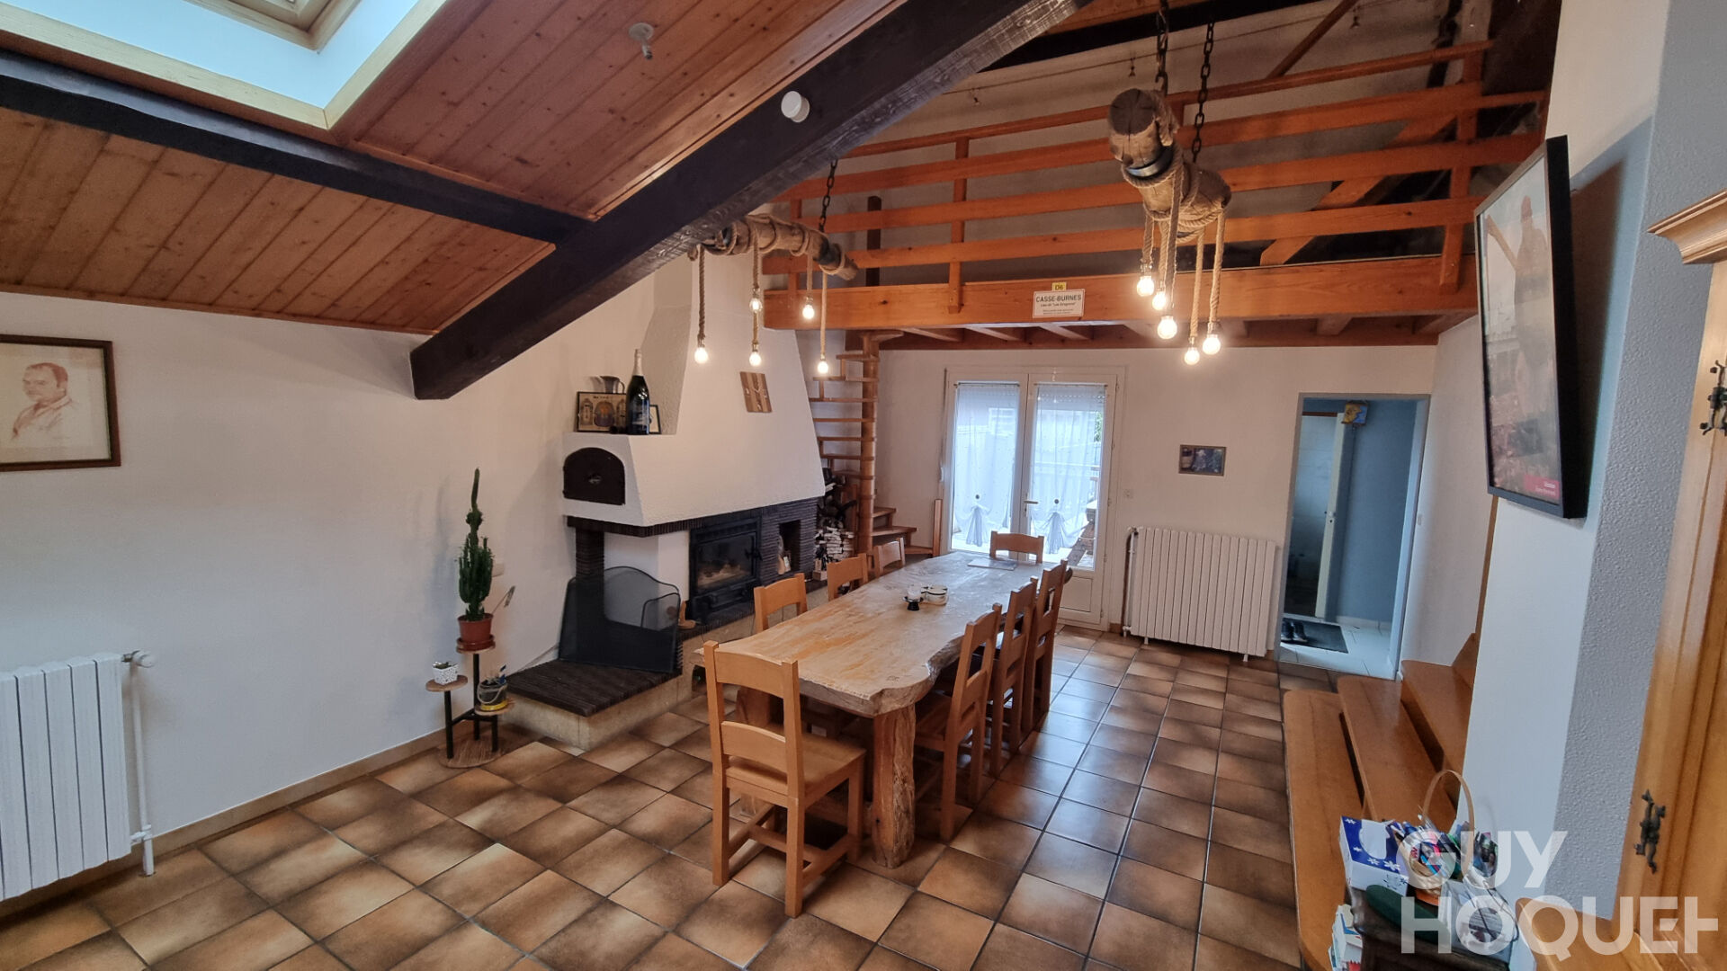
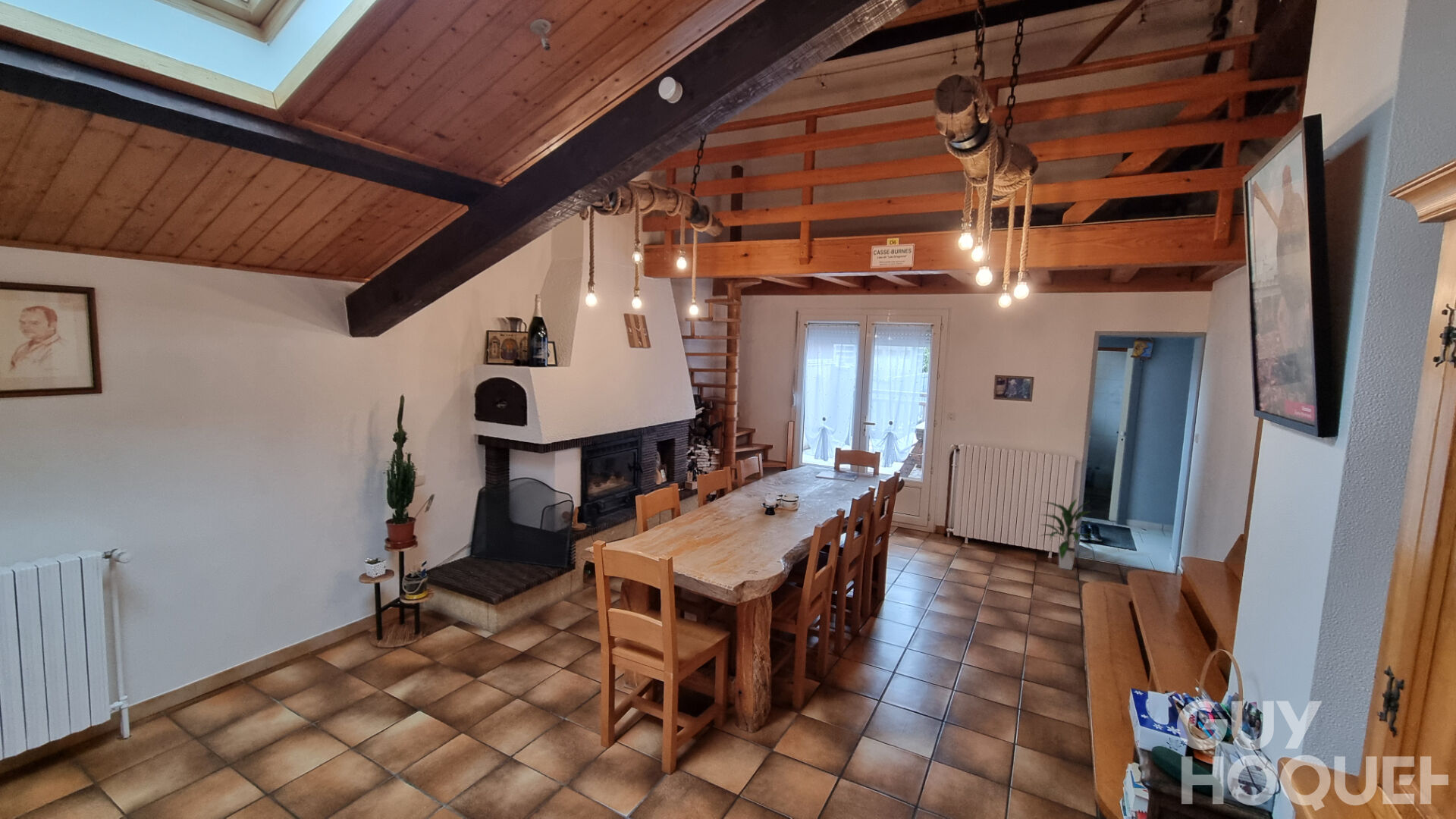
+ indoor plant [1039,497,1097,571]
